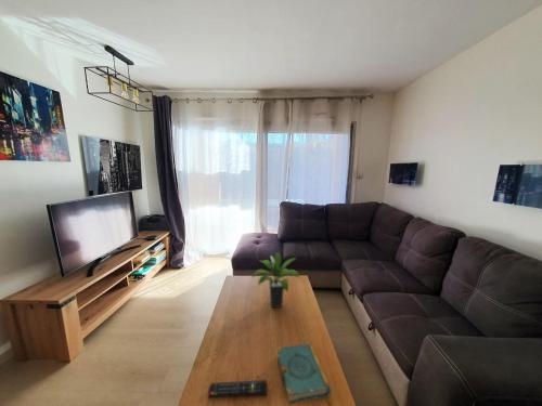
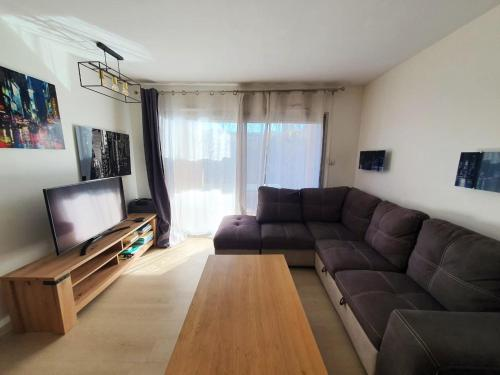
- remote control [207,379,268,398]
- book [276,342,332,405]
- potted plant [251,251,300,309]
